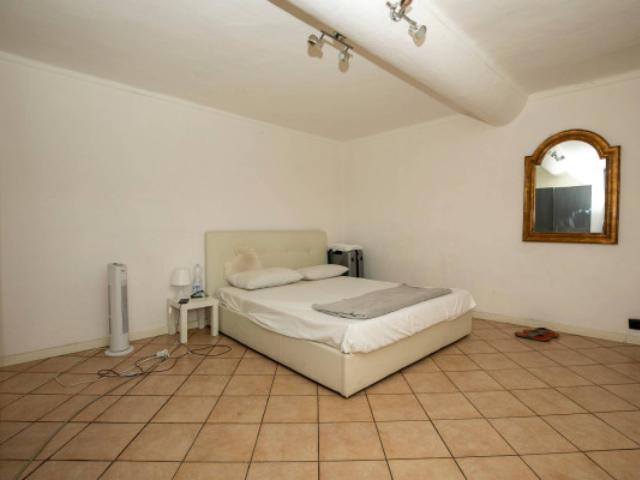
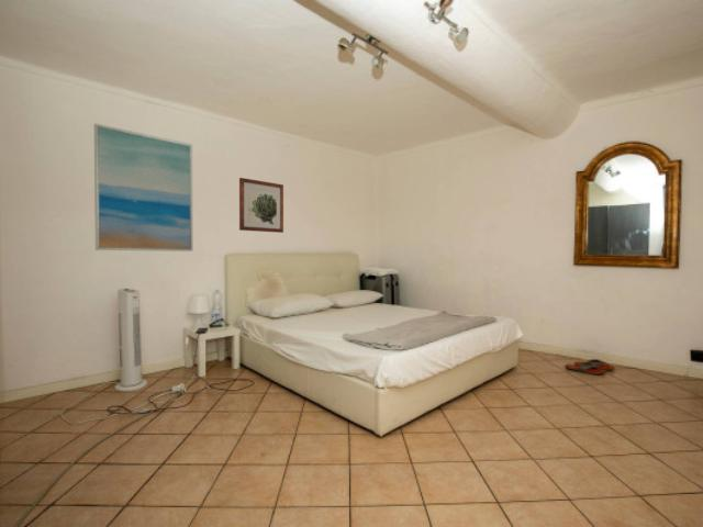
+ wall art [93,123,193,253]
+ wall art [238,177,284,234]
